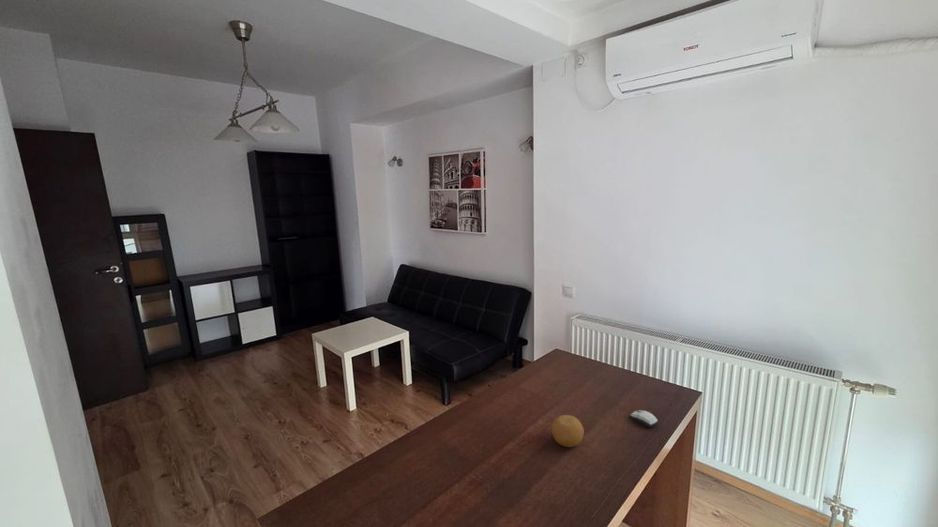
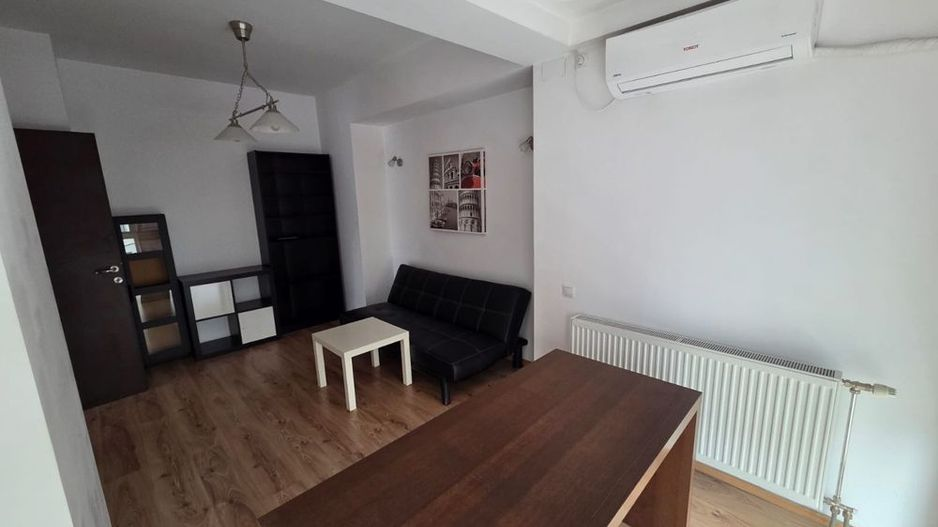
- computer mouse [629,409,659,429]
- fruit [550,414,585,448]
